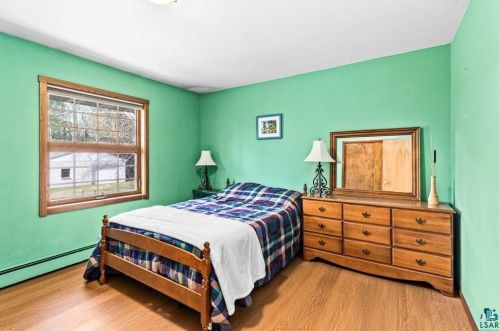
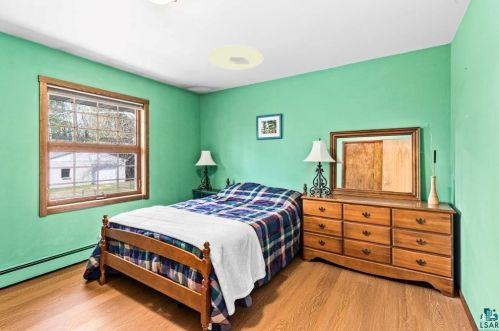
+ ceiling light [206,44,265,71]
